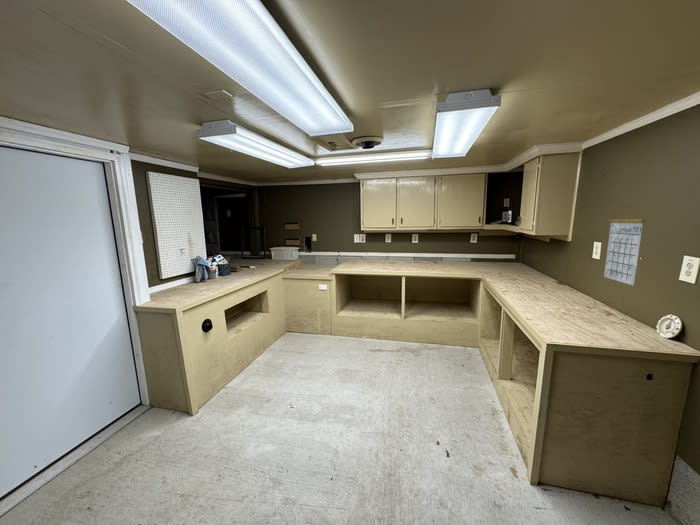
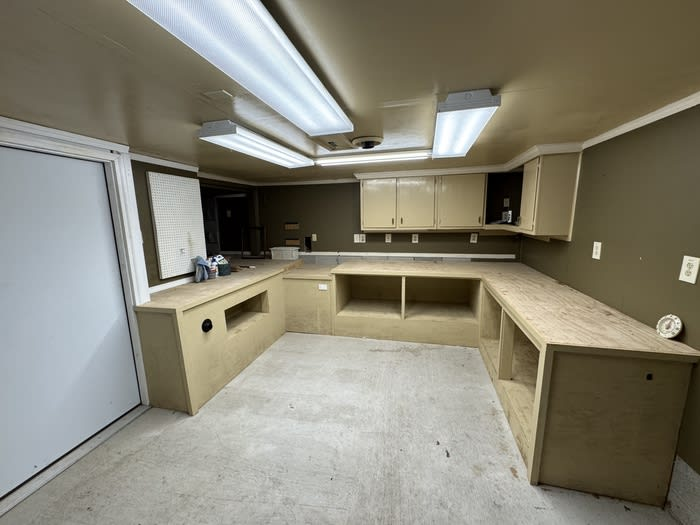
- calendar [603,205,647,287]
